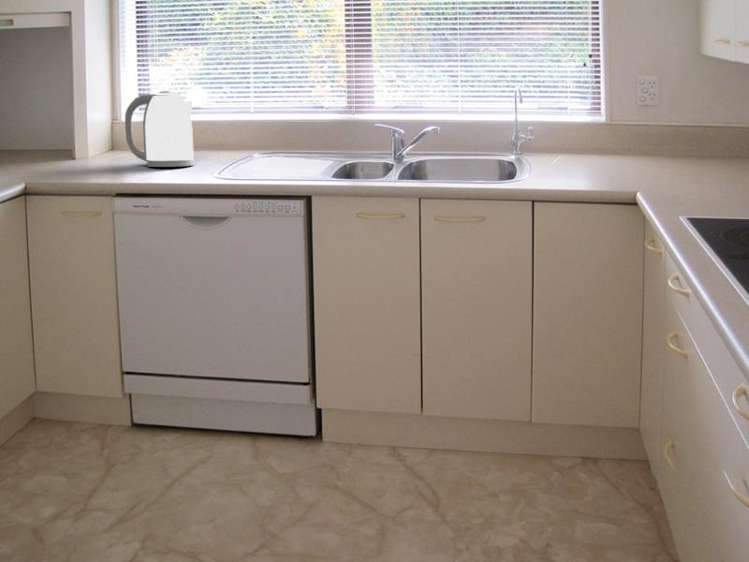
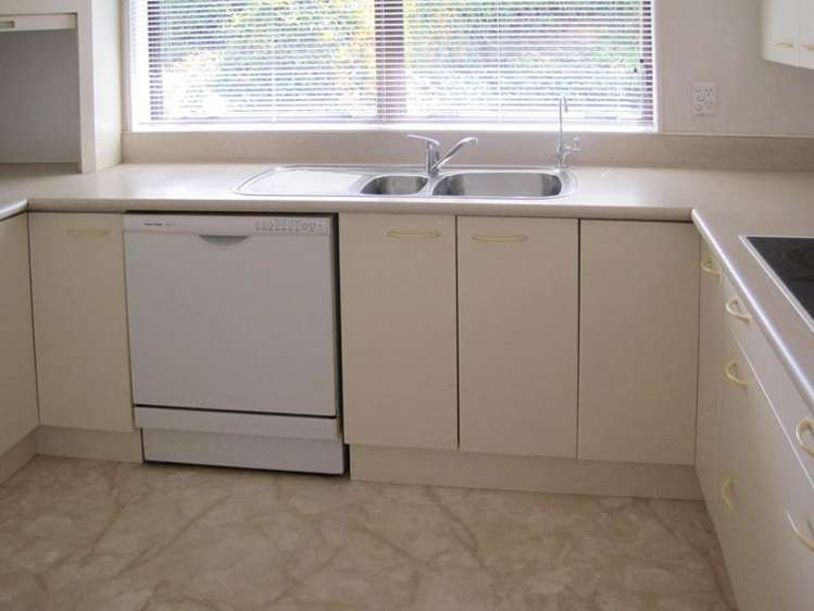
- kettle [124,90,195,168]
